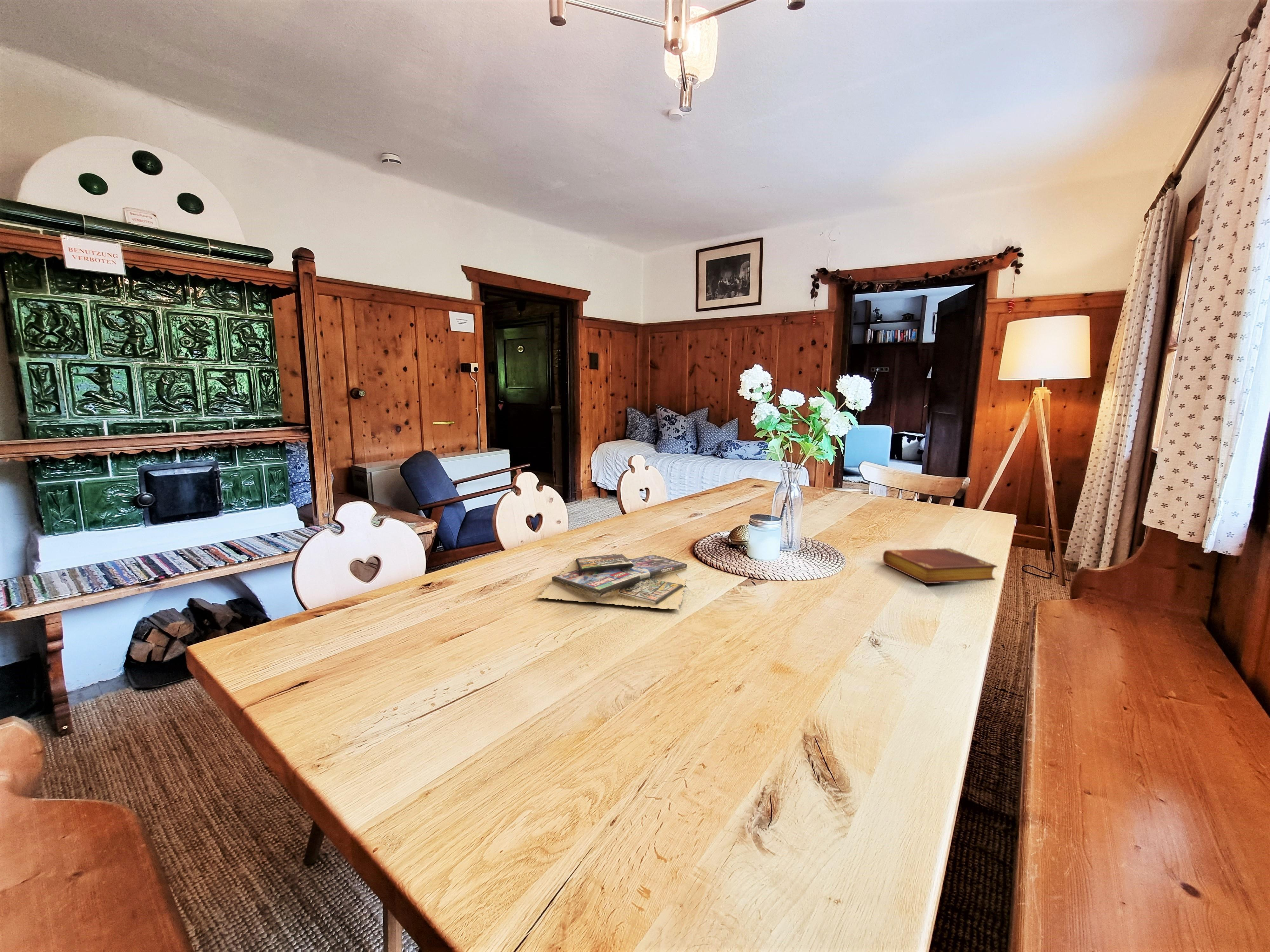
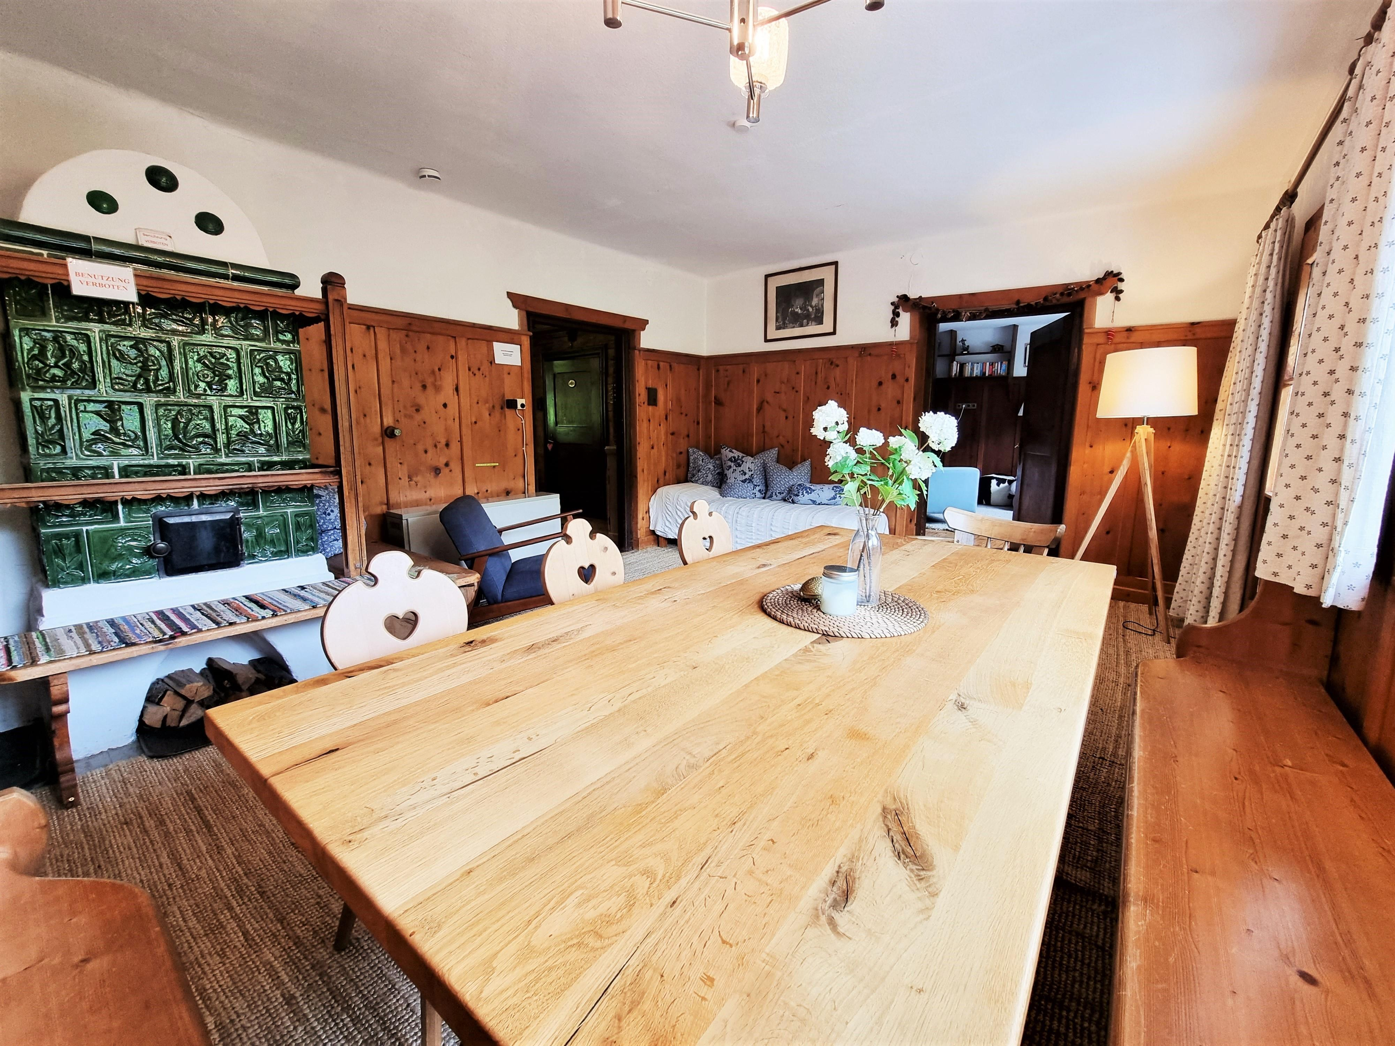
- book [883,548,998,584]
- video game cases [537,554,687,610]
